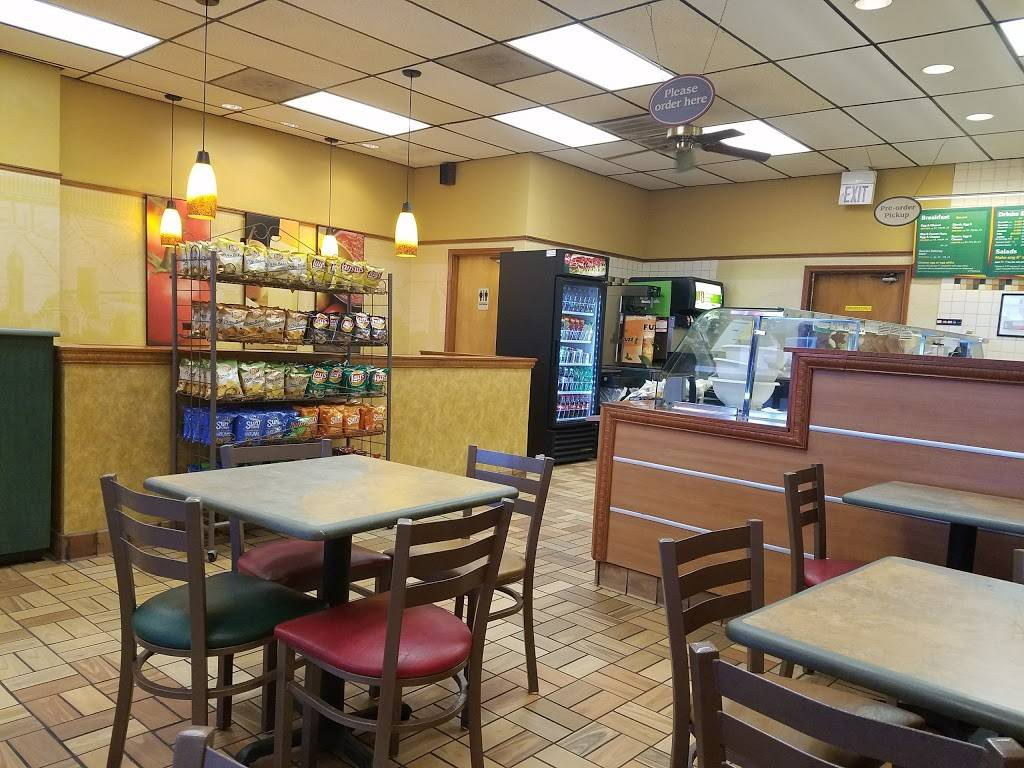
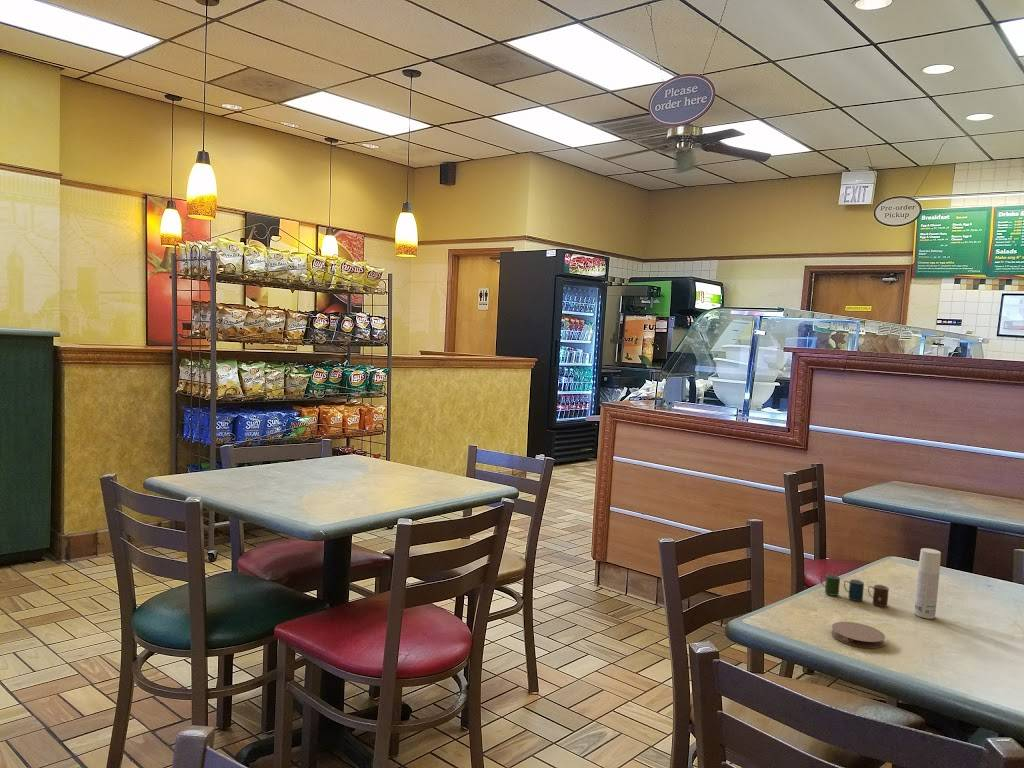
+ cup [820,573,890,608]
+ bottle [913,547,942,620]
+ coaster [830,621,886,649]
